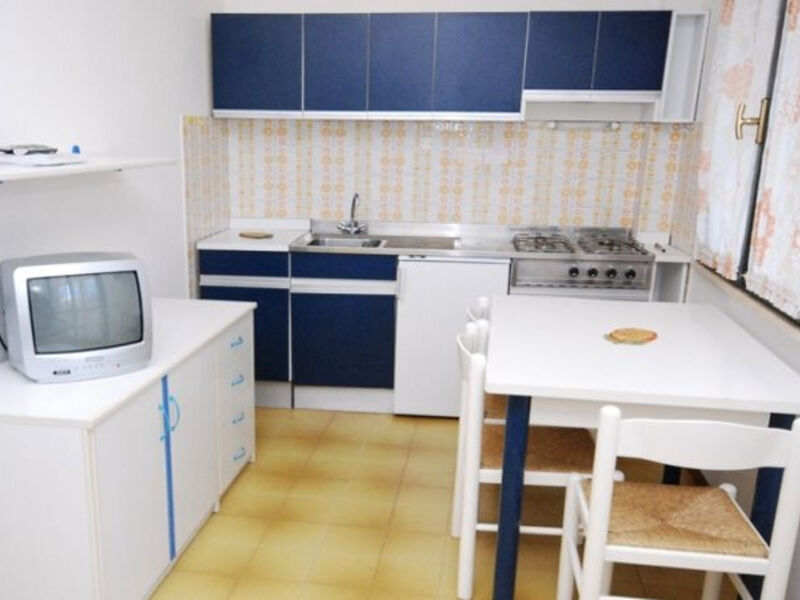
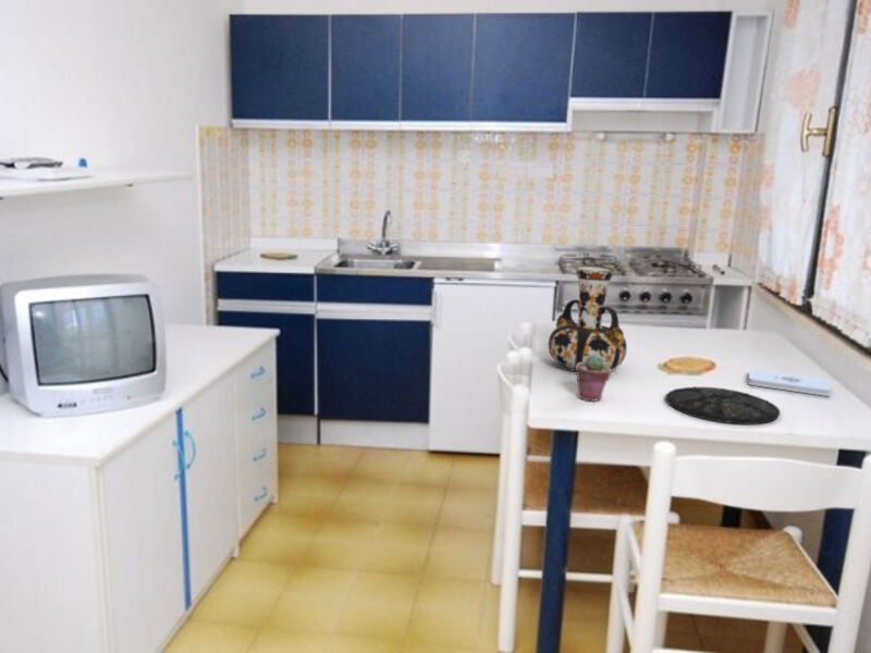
+ plate [665,385,782,426]
+ vase [548,264,628,372]
+ notepad [747,368,832,397]
+ potted succulent [575,354,612,403]
